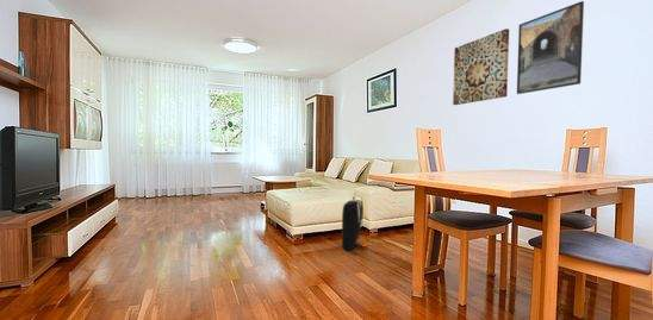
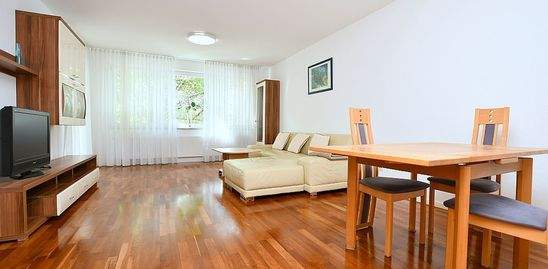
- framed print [516,0,585,95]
- backpack [341,195,367,251]
- wall art [452,27,510,106]
